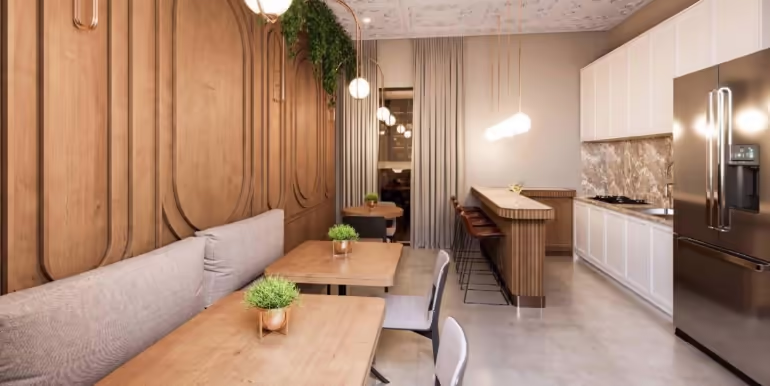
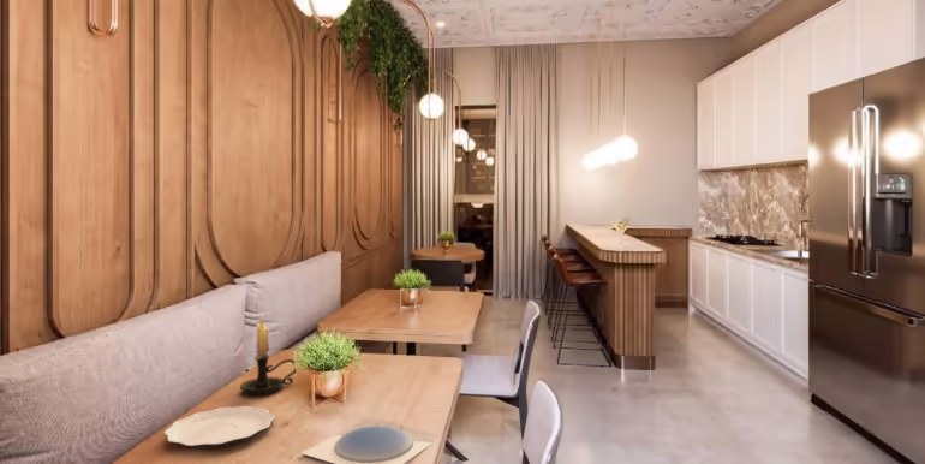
+ plate [163,405,276,450]
+ plate [302,424,434,464]
+ candle holder [239,314,298,397]
